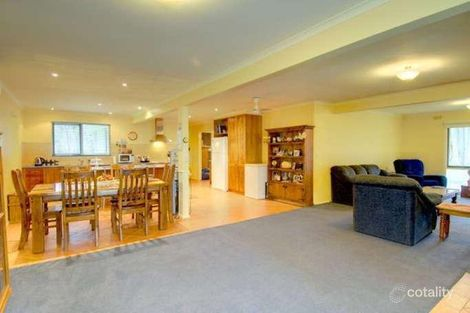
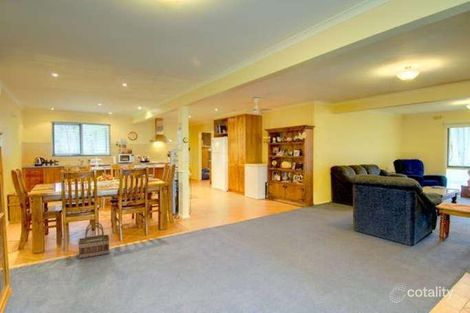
+ basket [77,221,111,260]
